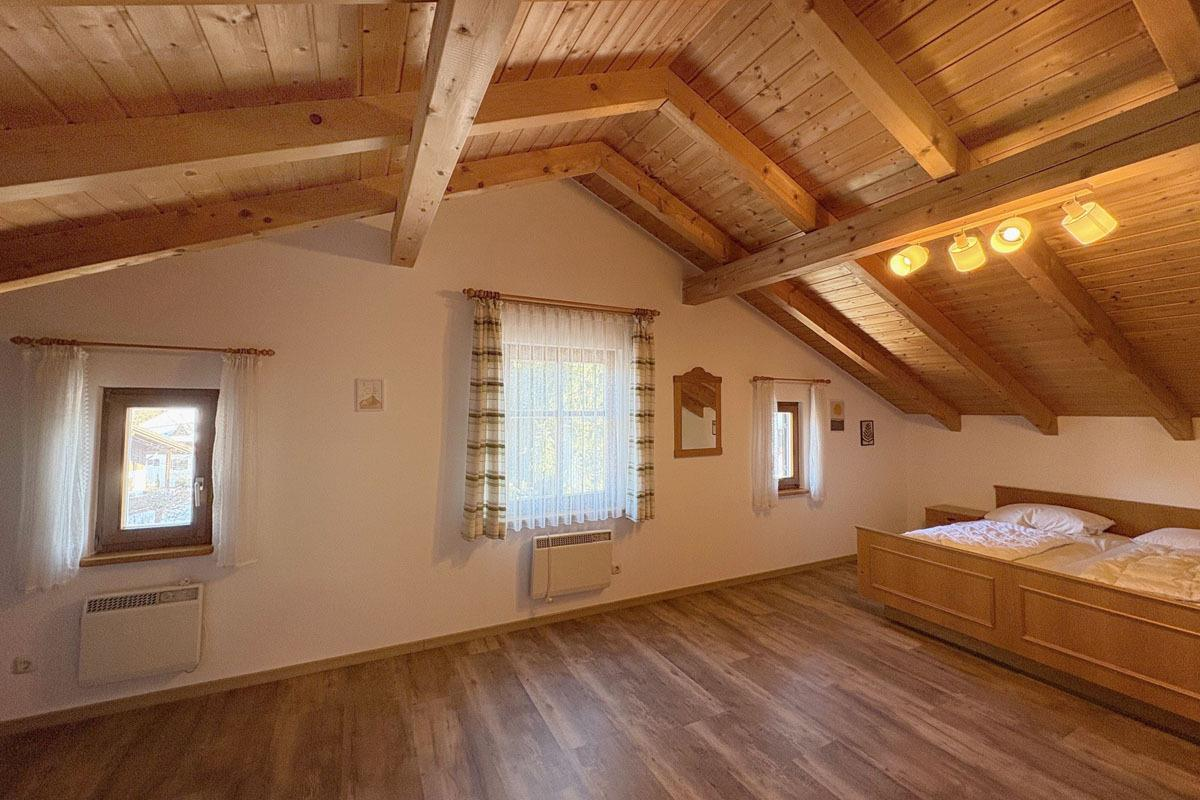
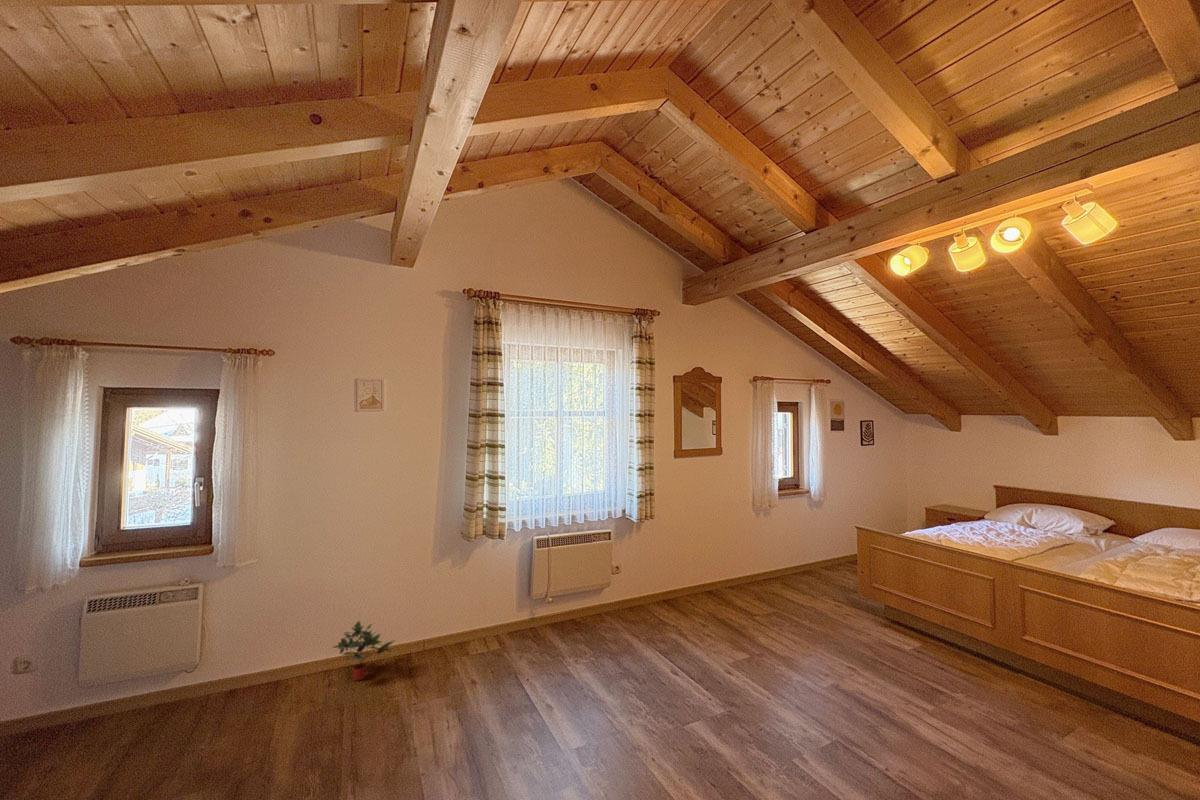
+ potted plant [331,620,395,682]
